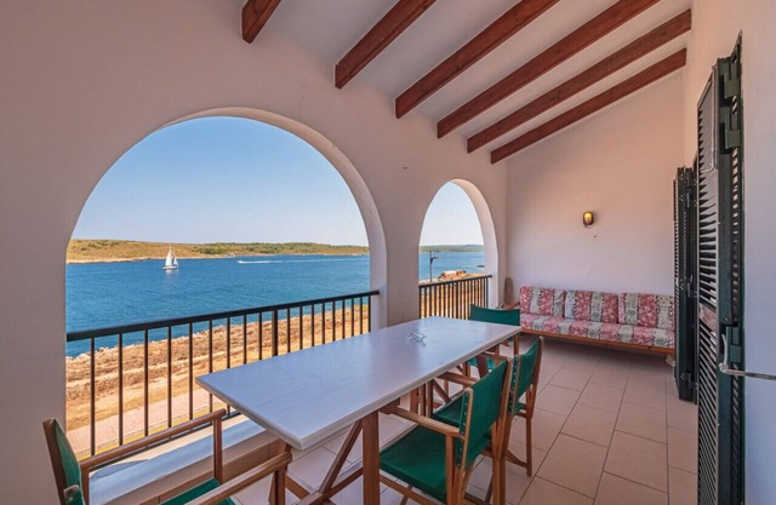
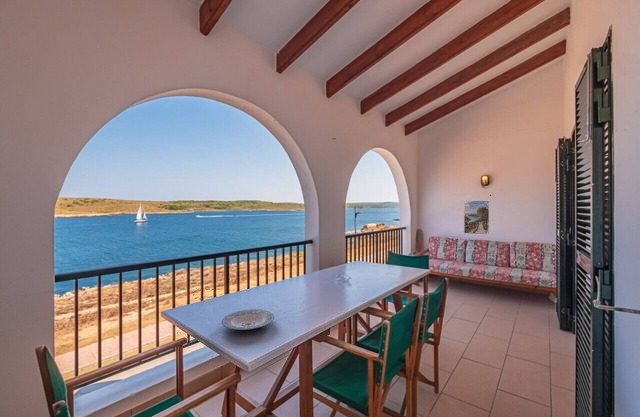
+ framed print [463,200,490,235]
+ plate [221,308,275,331]
